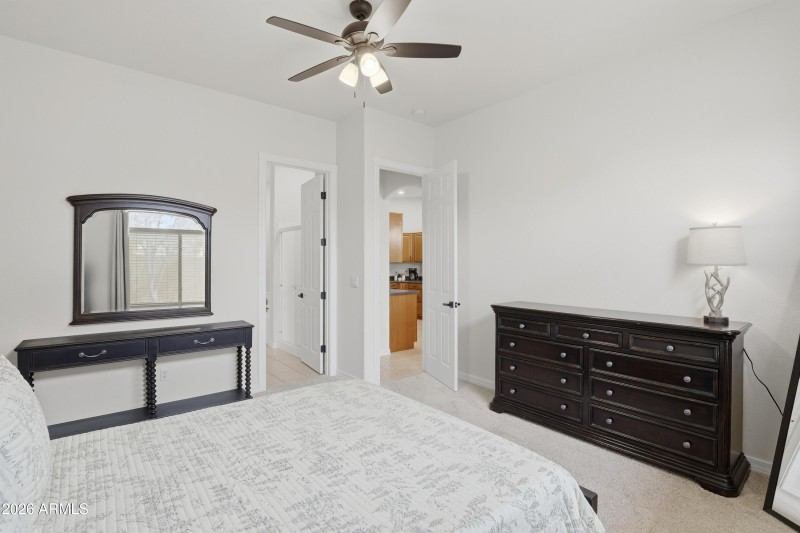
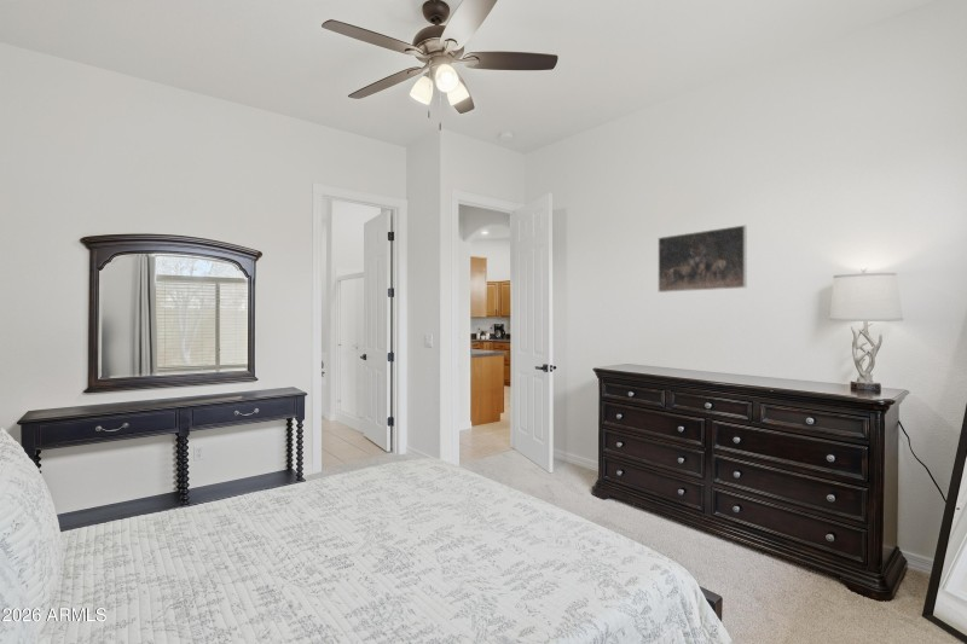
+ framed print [658,224,748,294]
